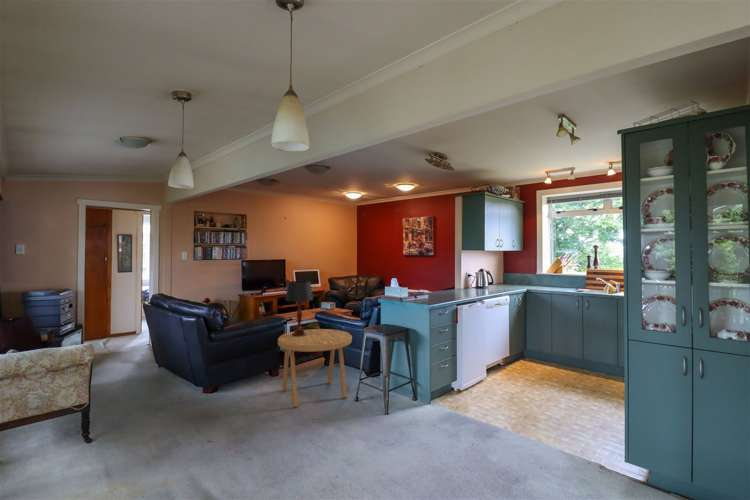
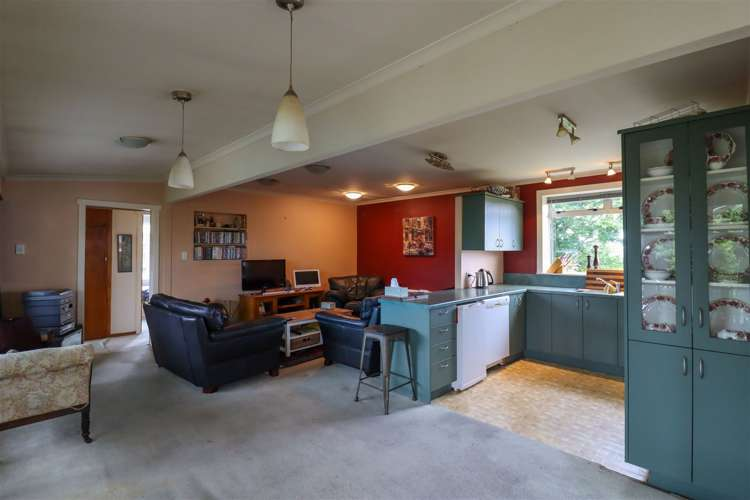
- side table [277,328,353,408]
- table lamp [285,280,314,337]
